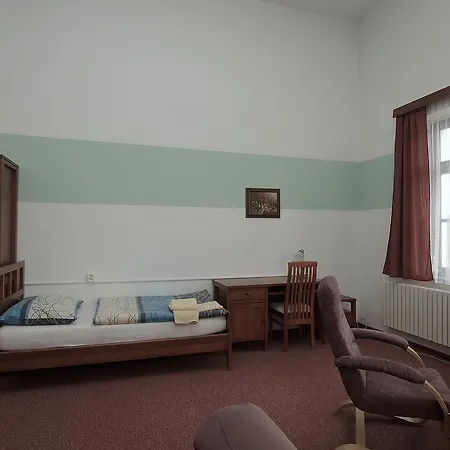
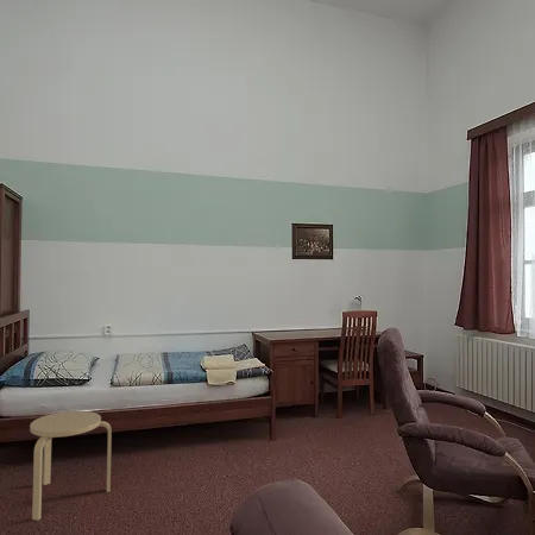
+ stool [29,410,113,521]
